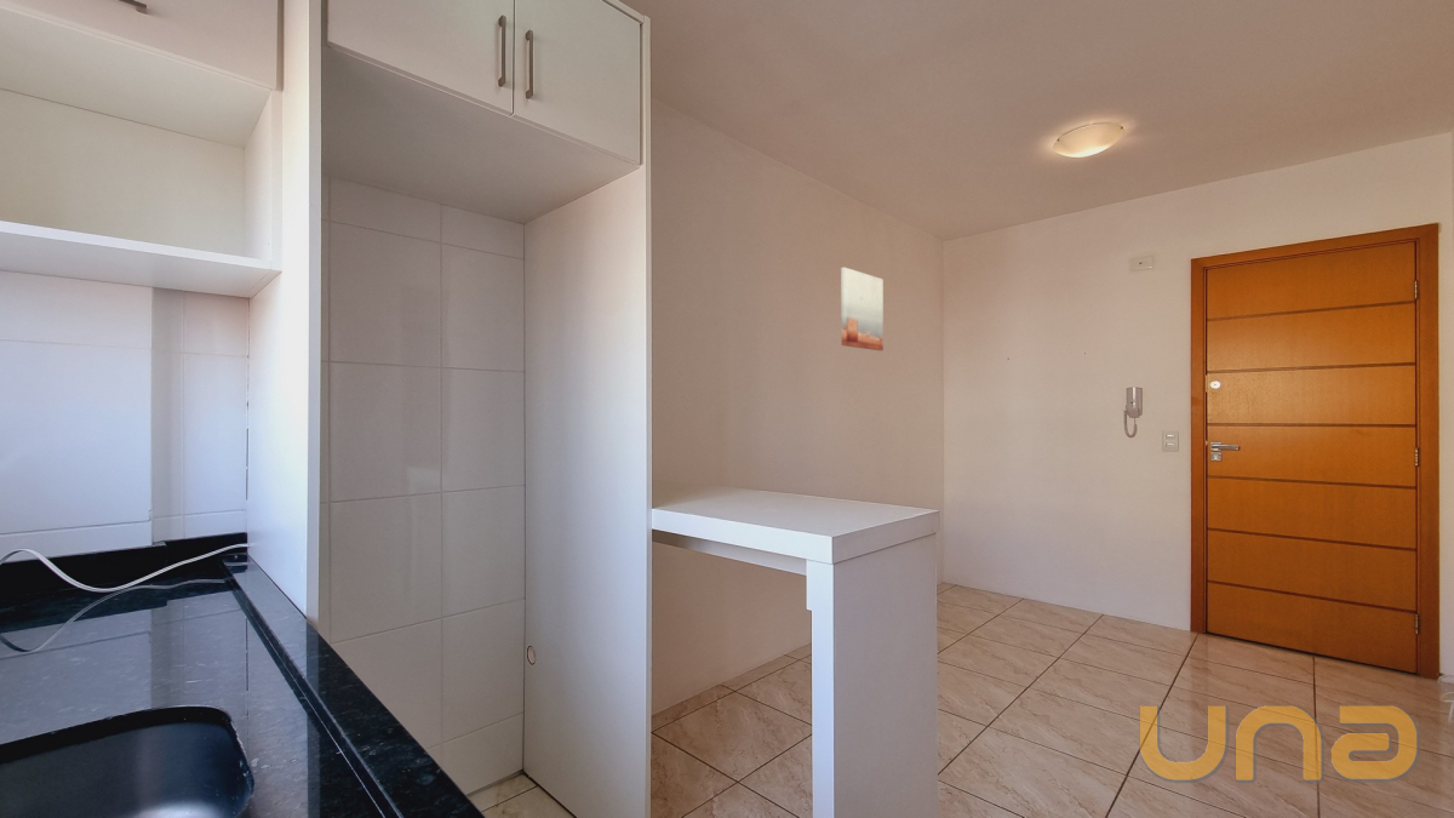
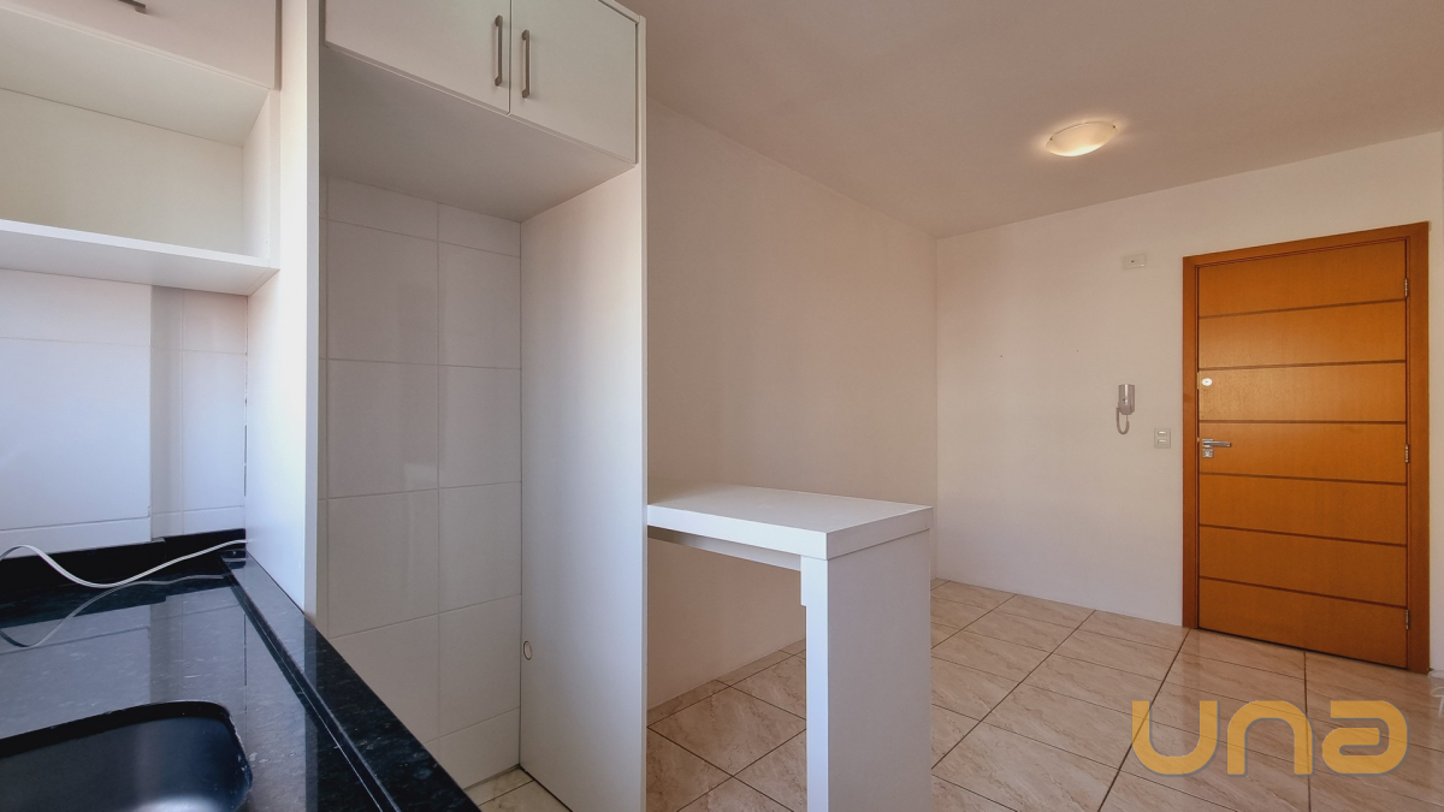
- wall art [840,267,885,351]
